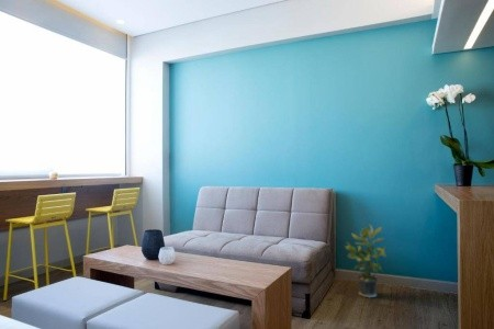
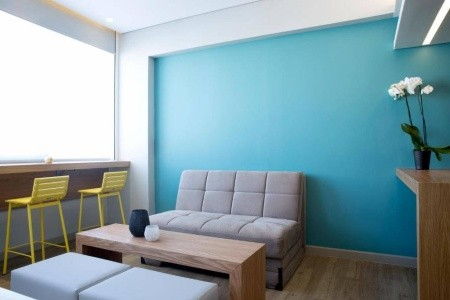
- potted plant [345,223,388,299]
